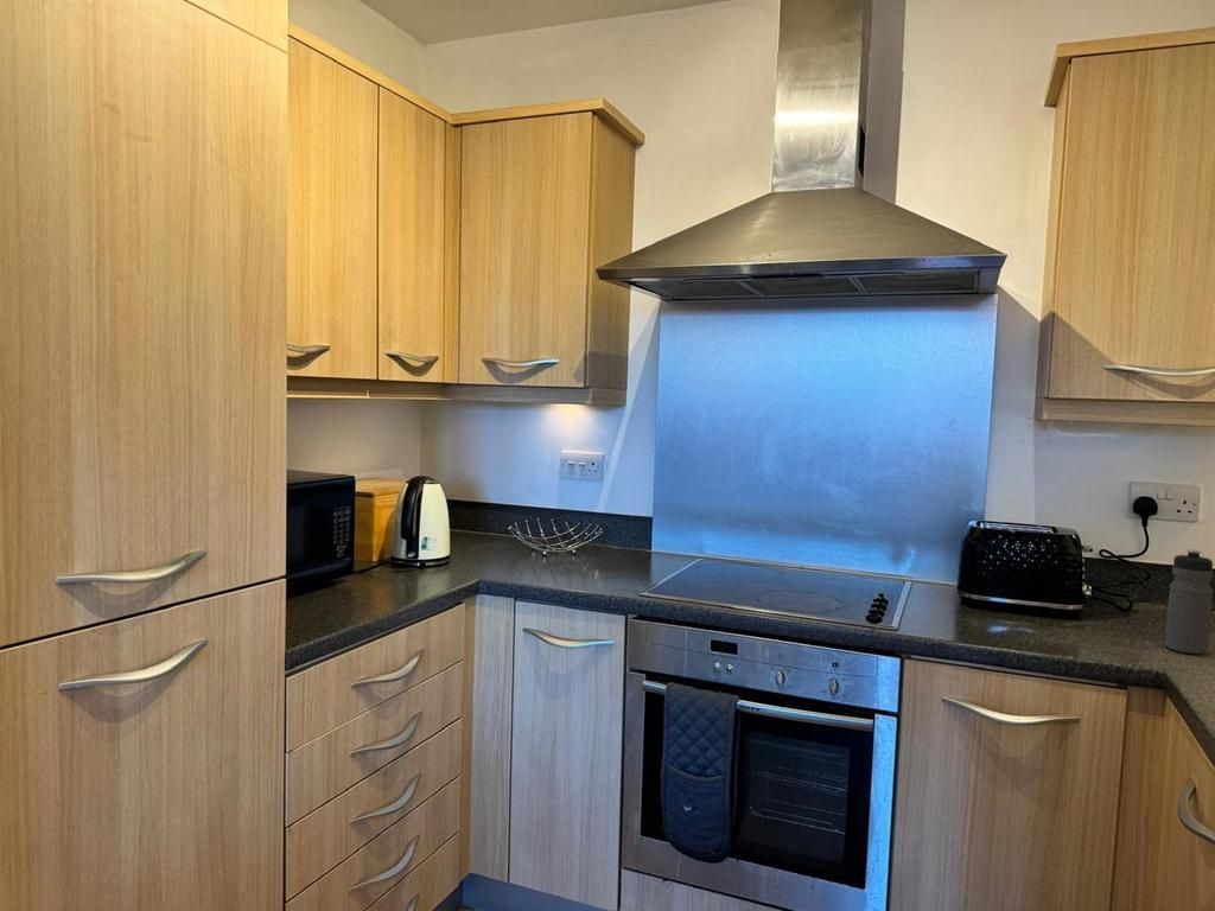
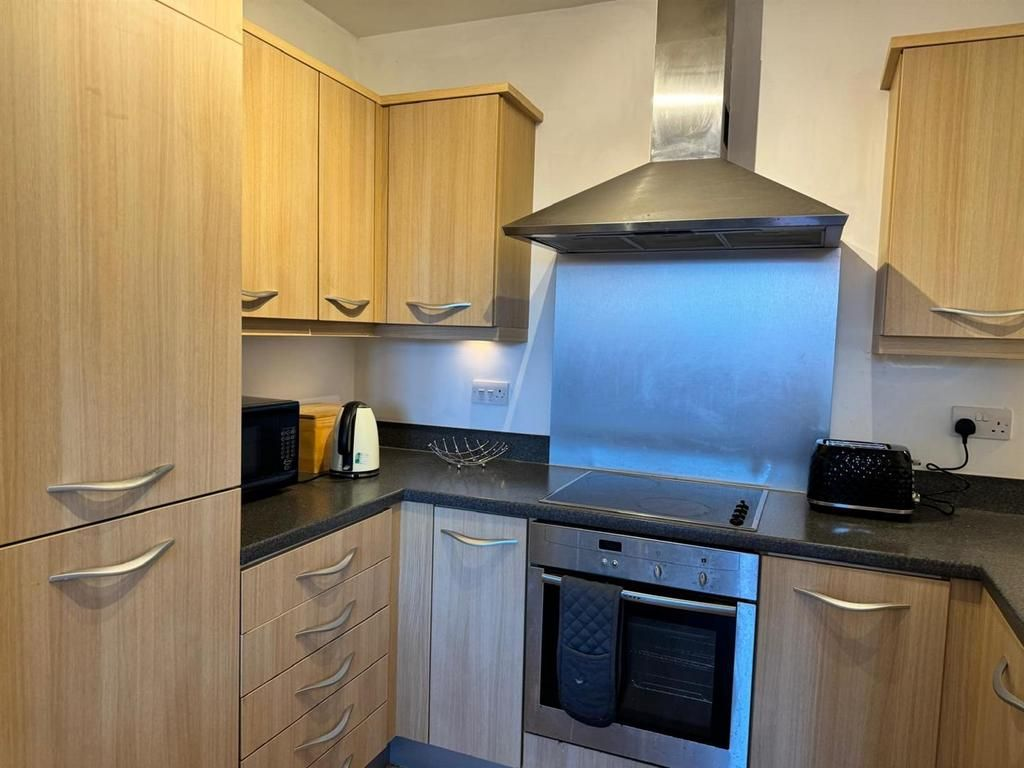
- water bottle [1164,548,1214,655]
